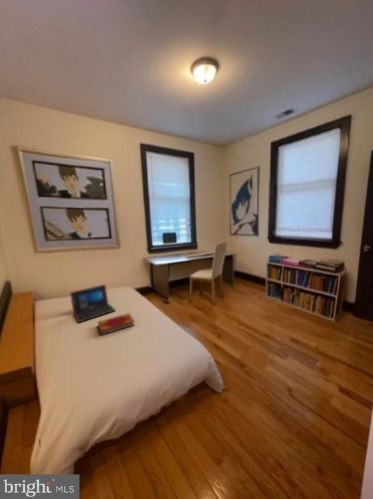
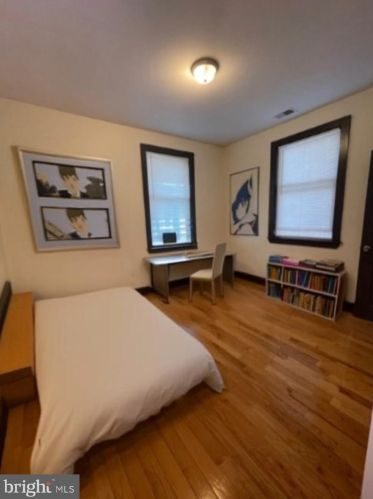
- laptop [69,283,117,323]
- hardback book [97,312,136,336]
